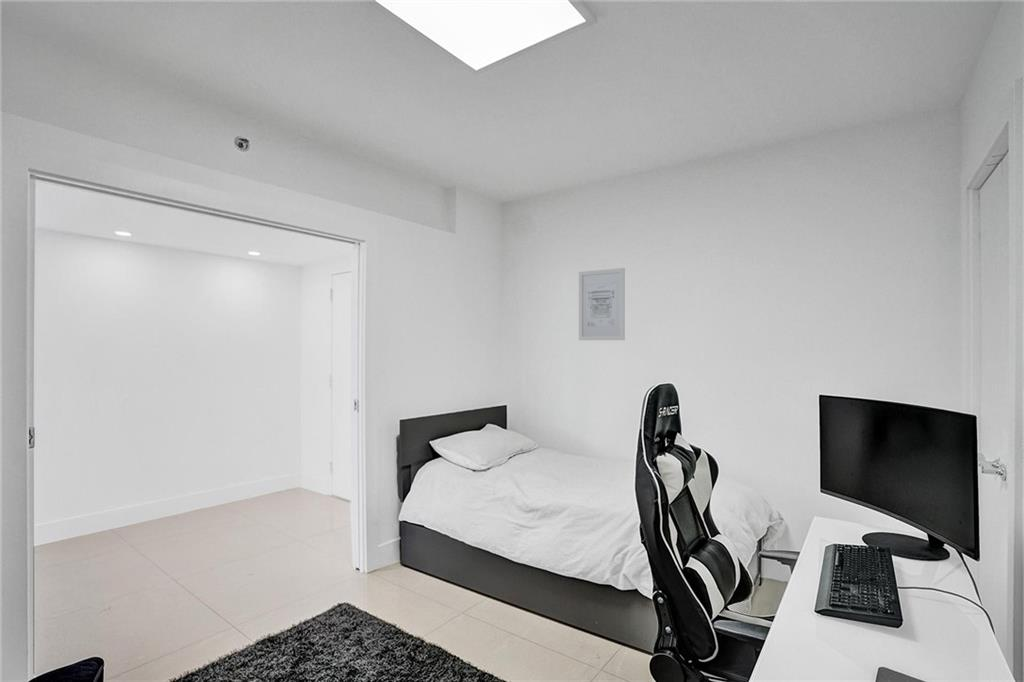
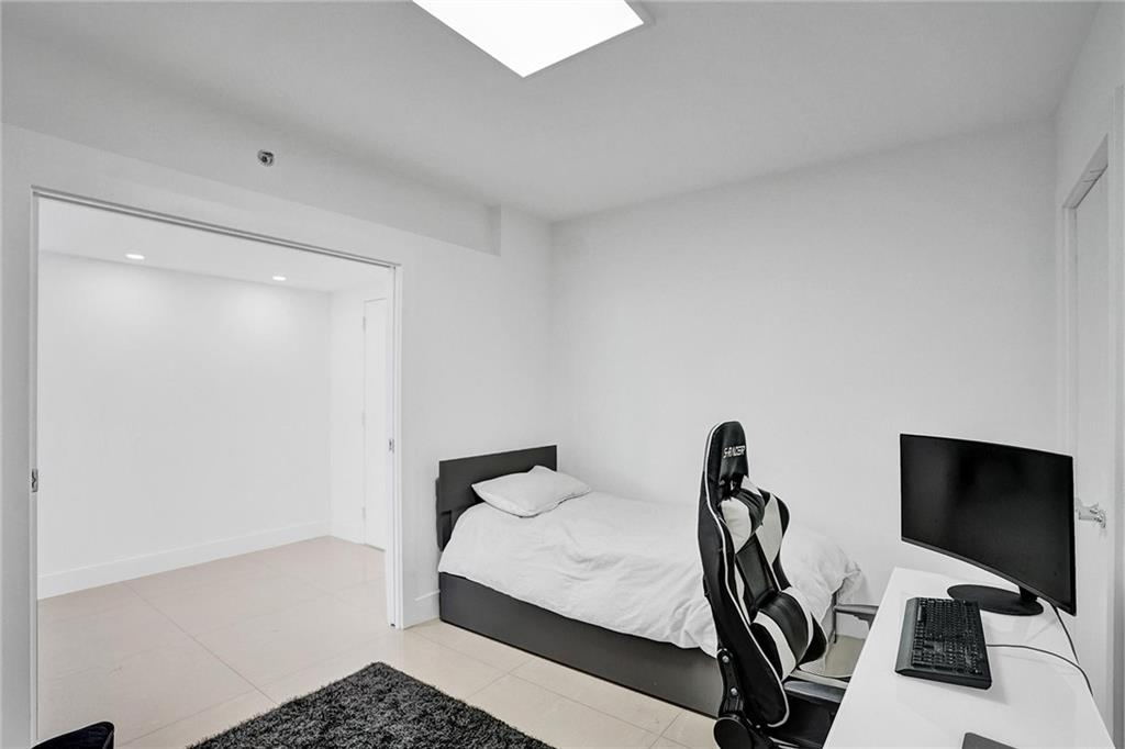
- wall art [578,267,626,341]
